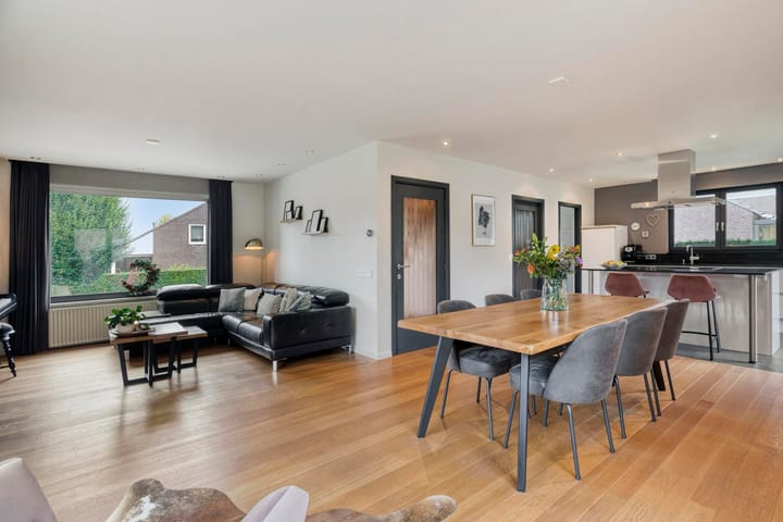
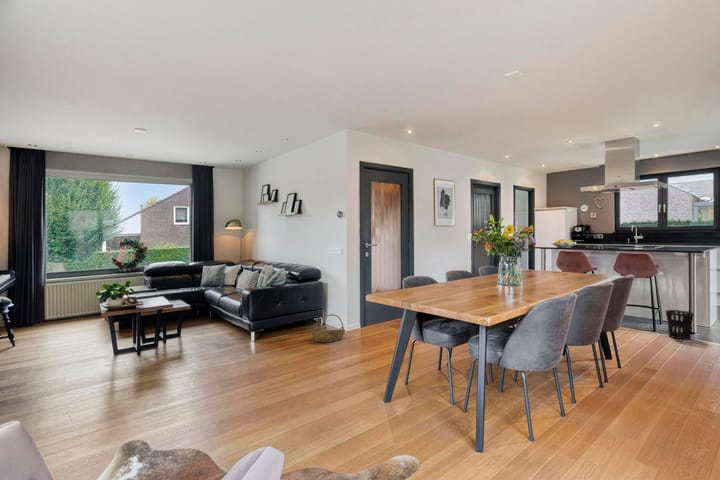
+ basket [311,313,346,343]
+ wastebasket [665,309,695,340]
